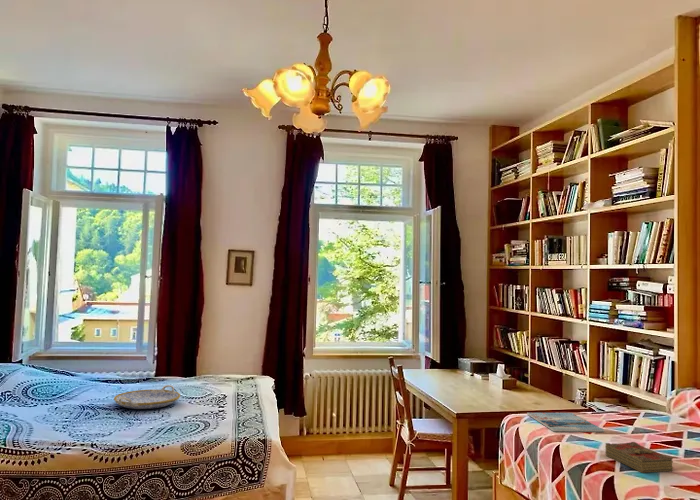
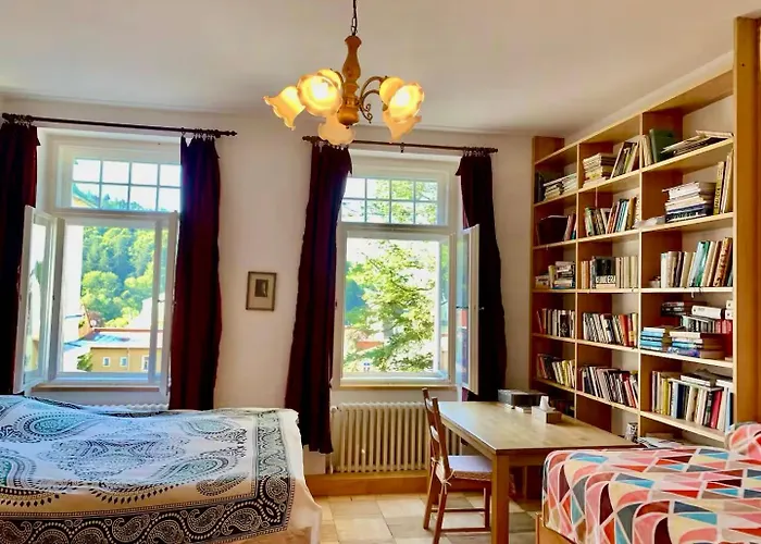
- book [604,441,674,473]
- magazine [526,412,605,433]
- serving tray [113,384,181,410]
